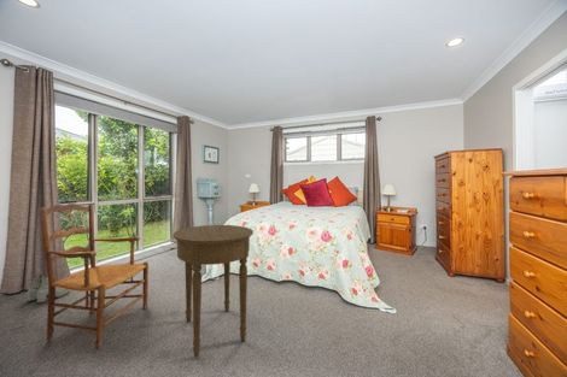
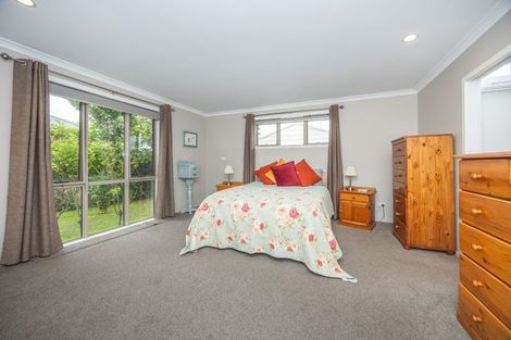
- armchair [39,202,150,352]
- side table [171,224,255,359]
- boots [27,273,70,304]
